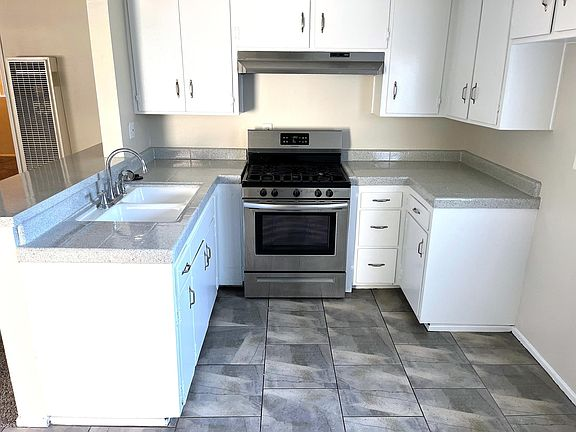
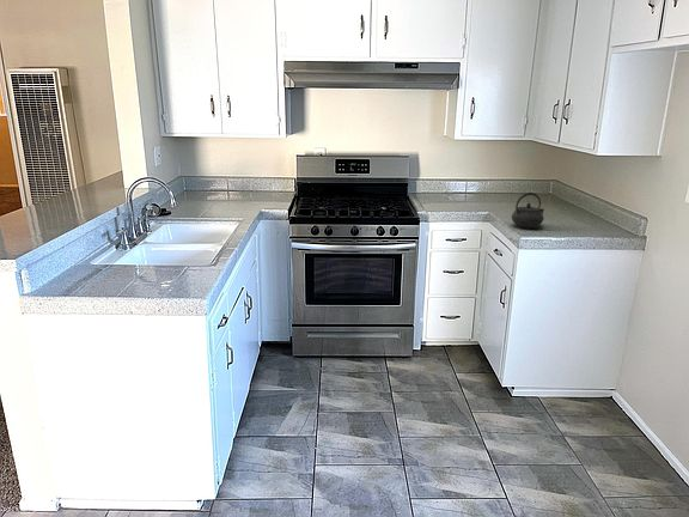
+ kettle [511,191,545,230]
